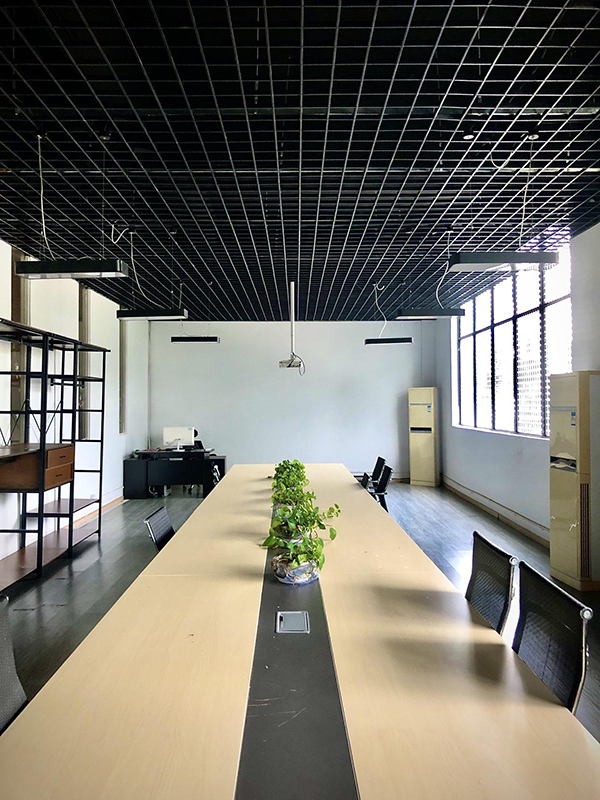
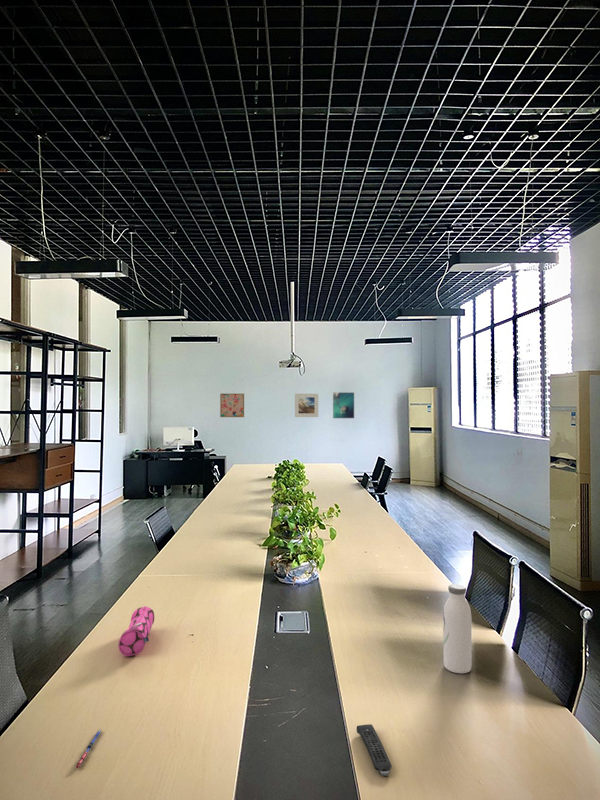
+ wall art [219,393,245,418]
+ remote control [356,723,393,777]
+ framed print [294,393,319,418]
+ pencil case [117,605,156,657]
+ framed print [332,391,355,419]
+ water bottle [442,583,473,674]
+ pen [74,728,103,769]
